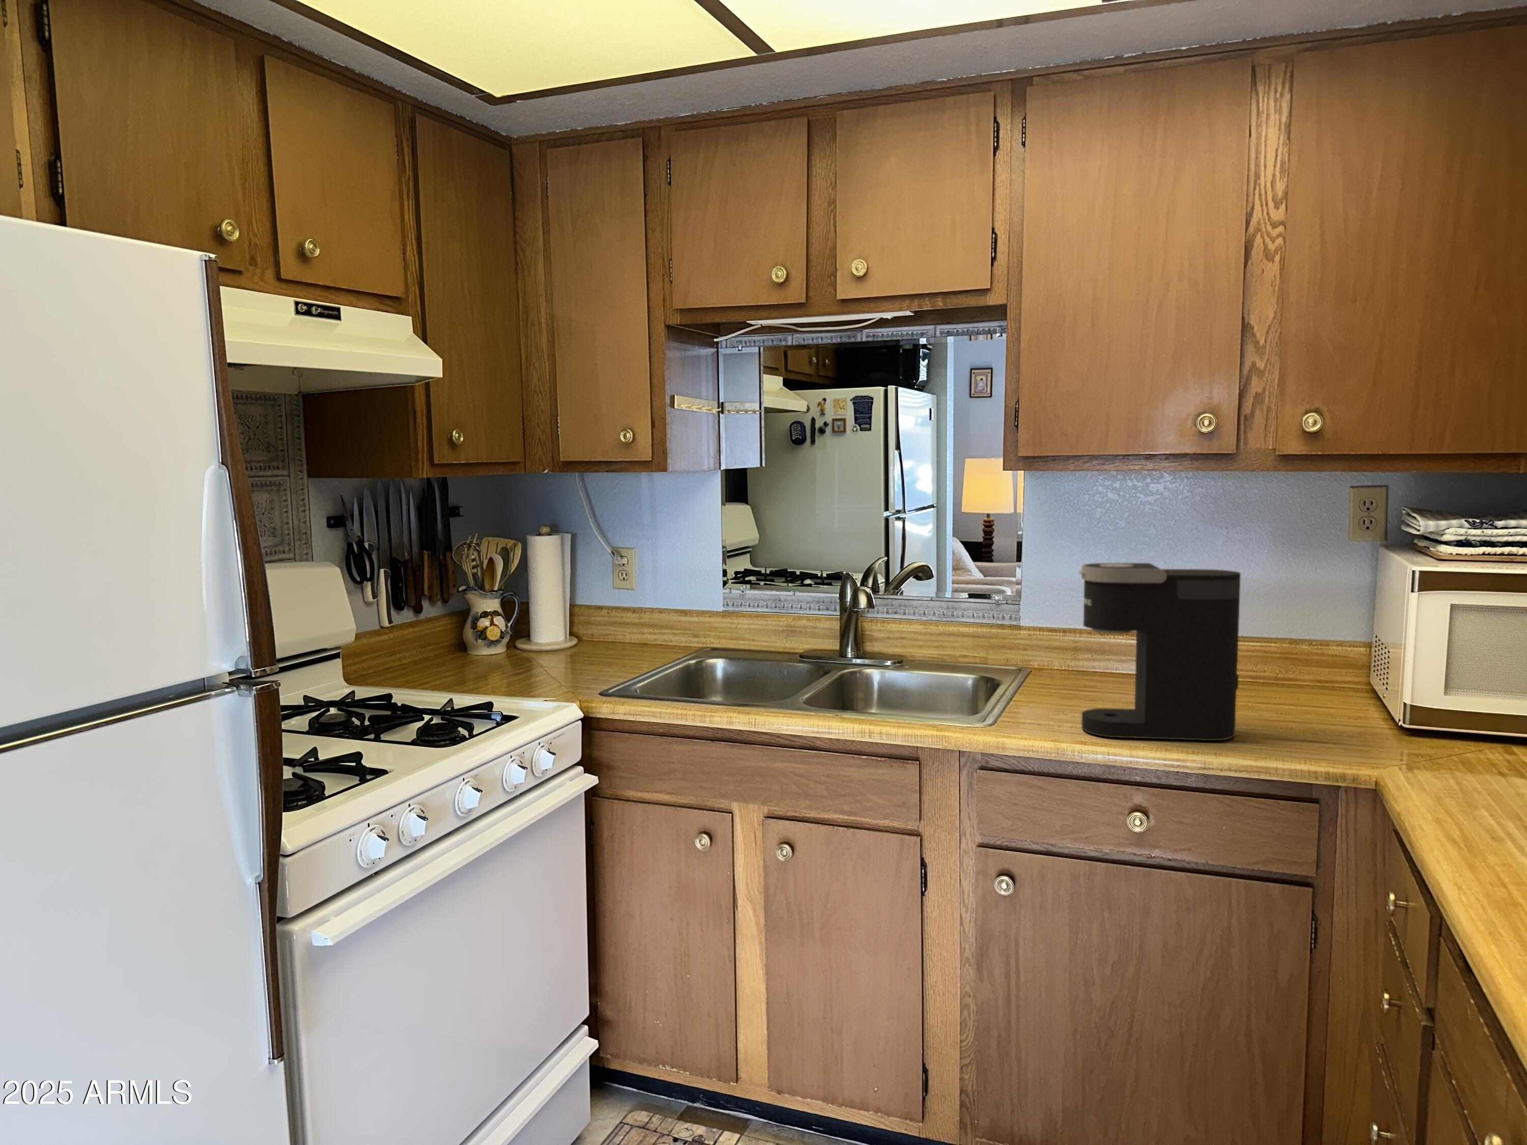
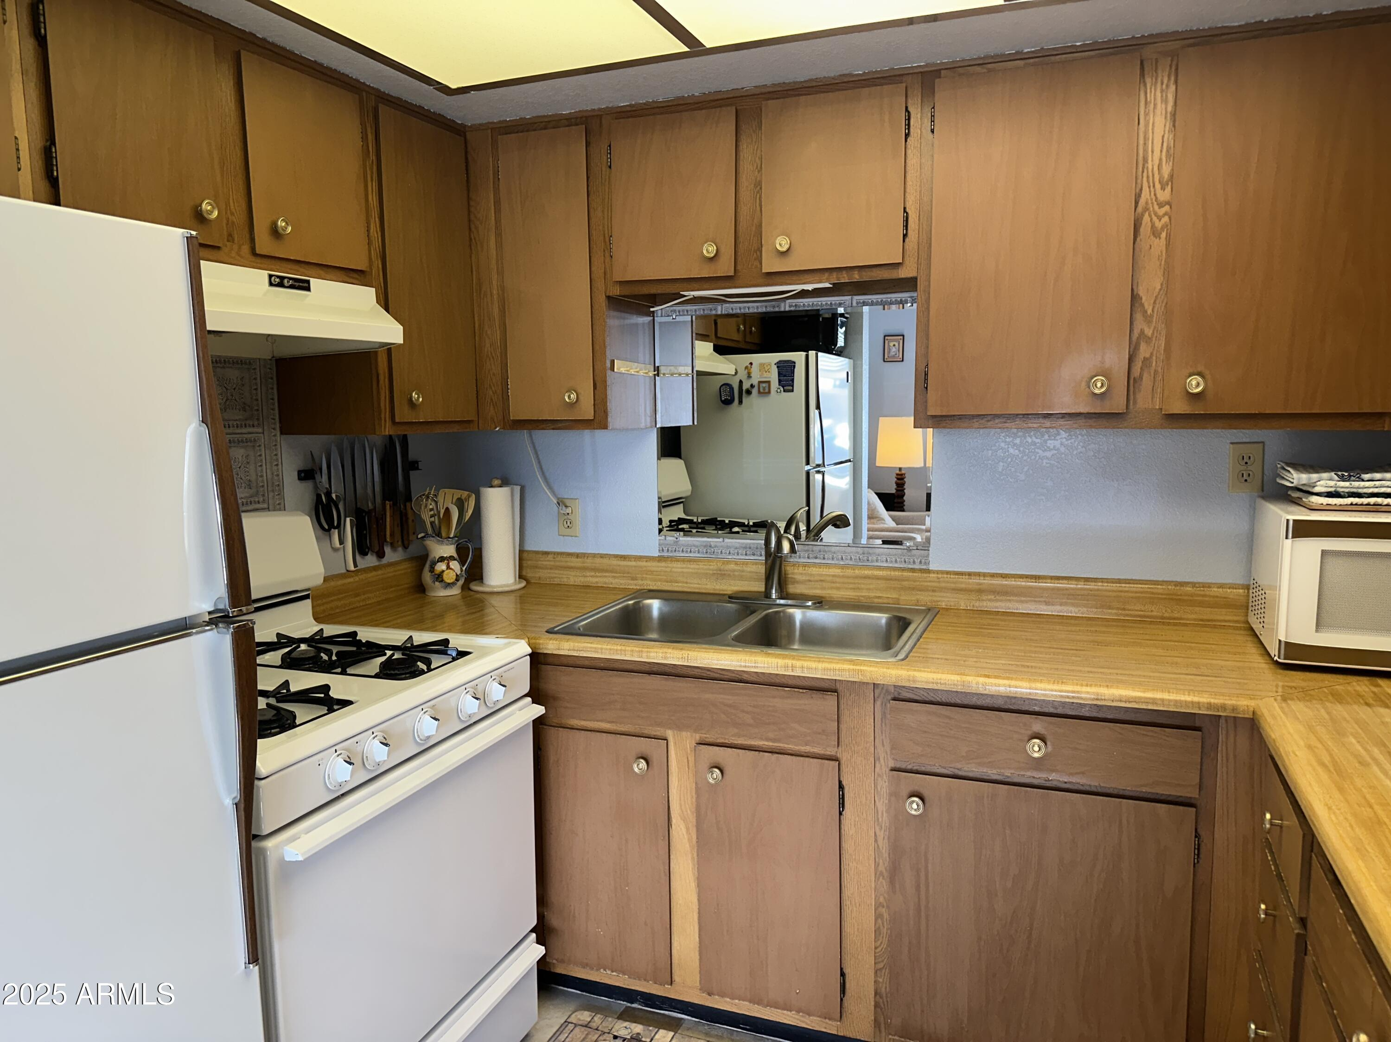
- coffee maker [1079,563,1241,741]
